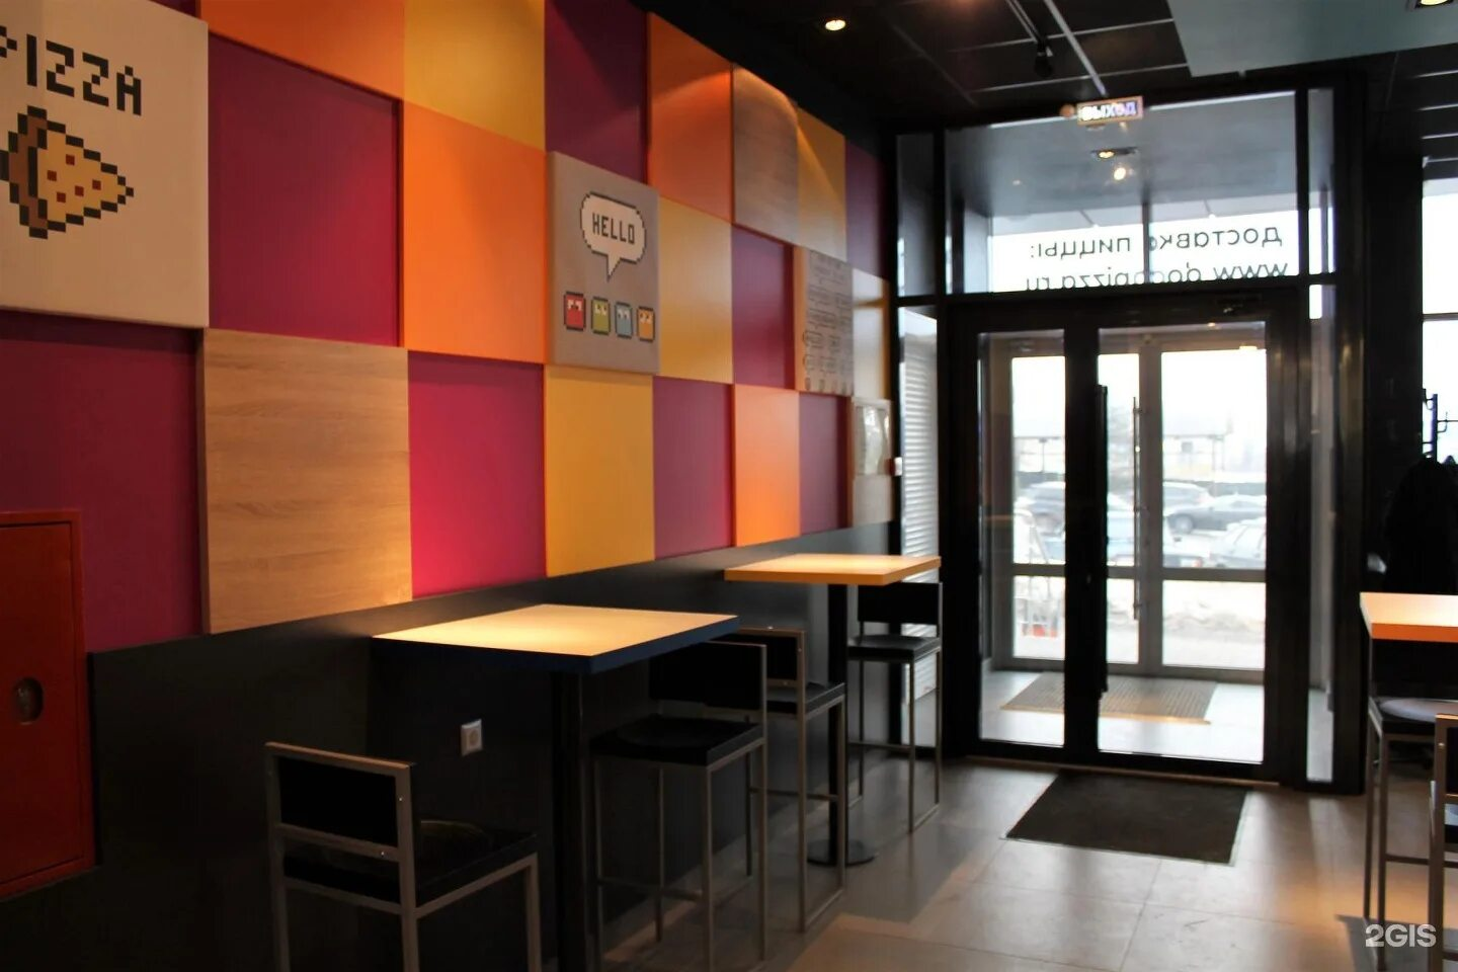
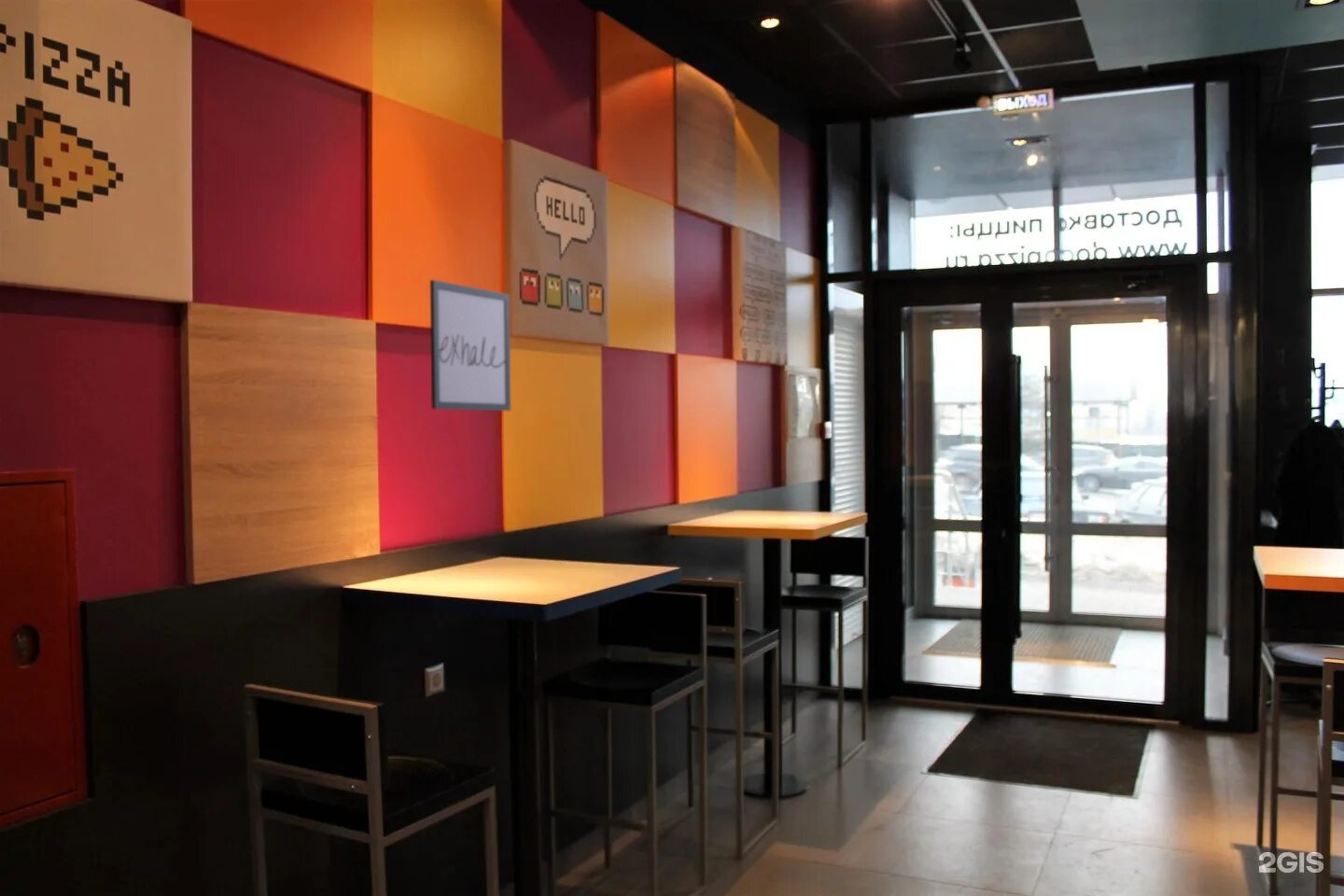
+ wall art [429,279,511,412]
